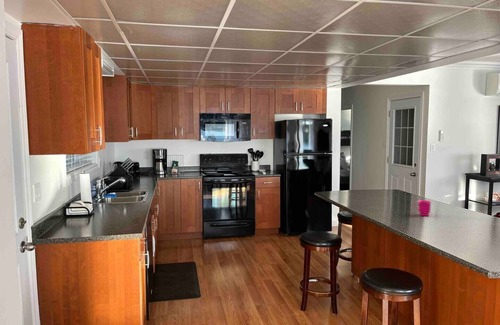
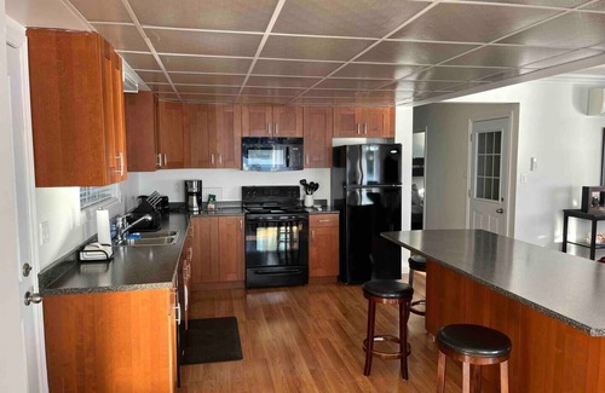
- mug [413,199,433,217]
